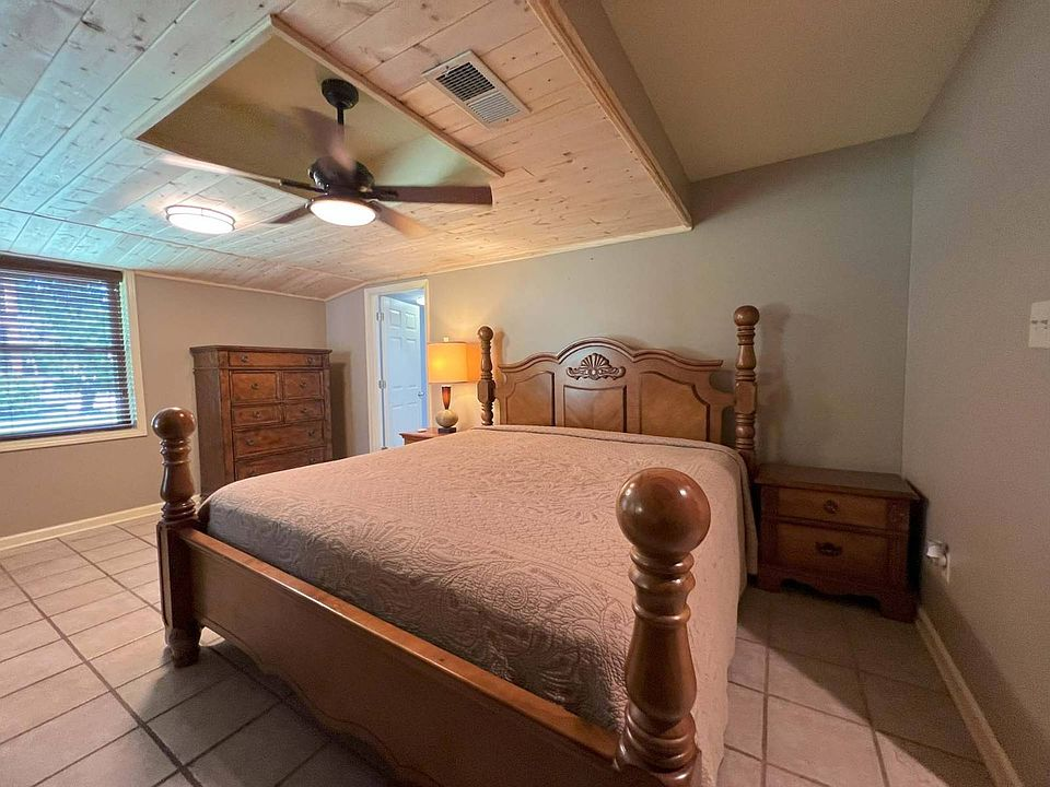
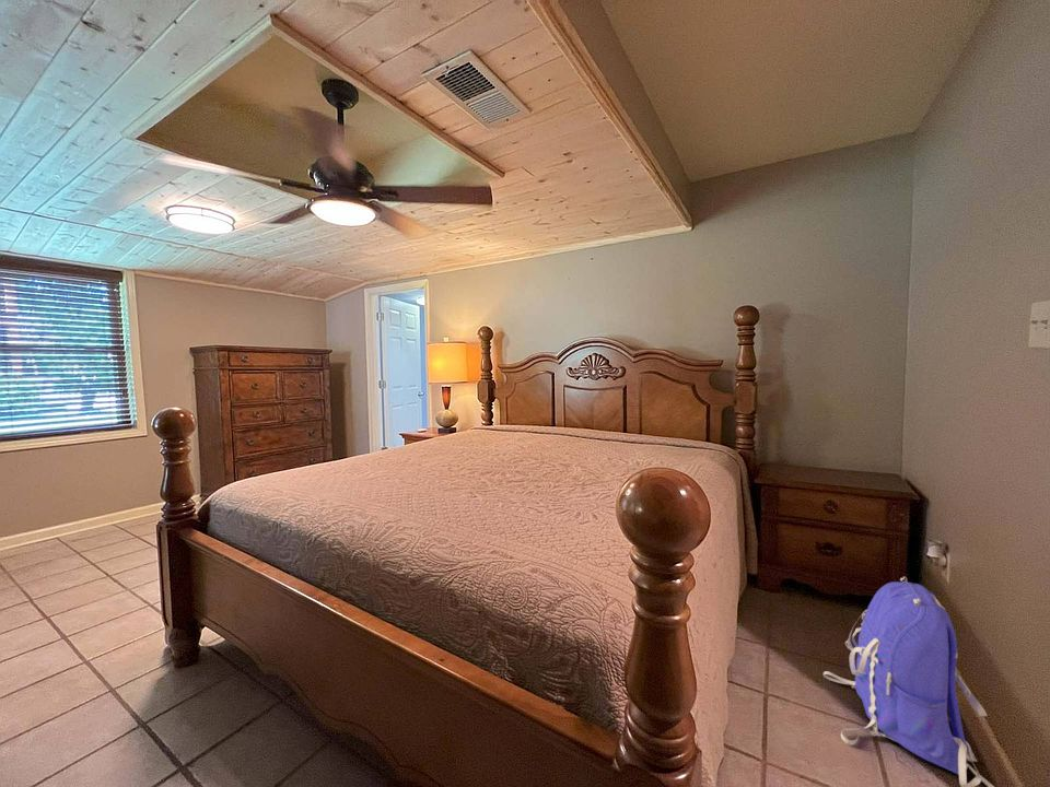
+ backpack [822,576,995,787]
